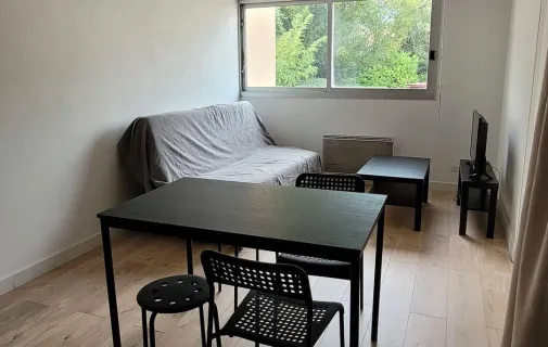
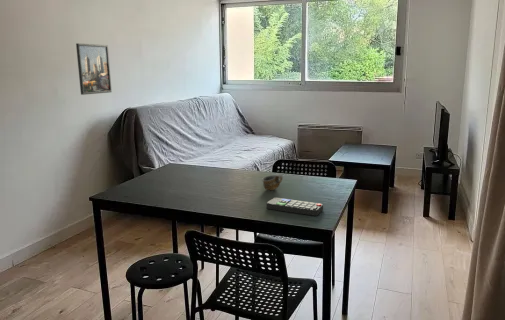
+ remote control [265,197,324,217]
+ cup [261,173,284,191]
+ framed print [75,42,113,96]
